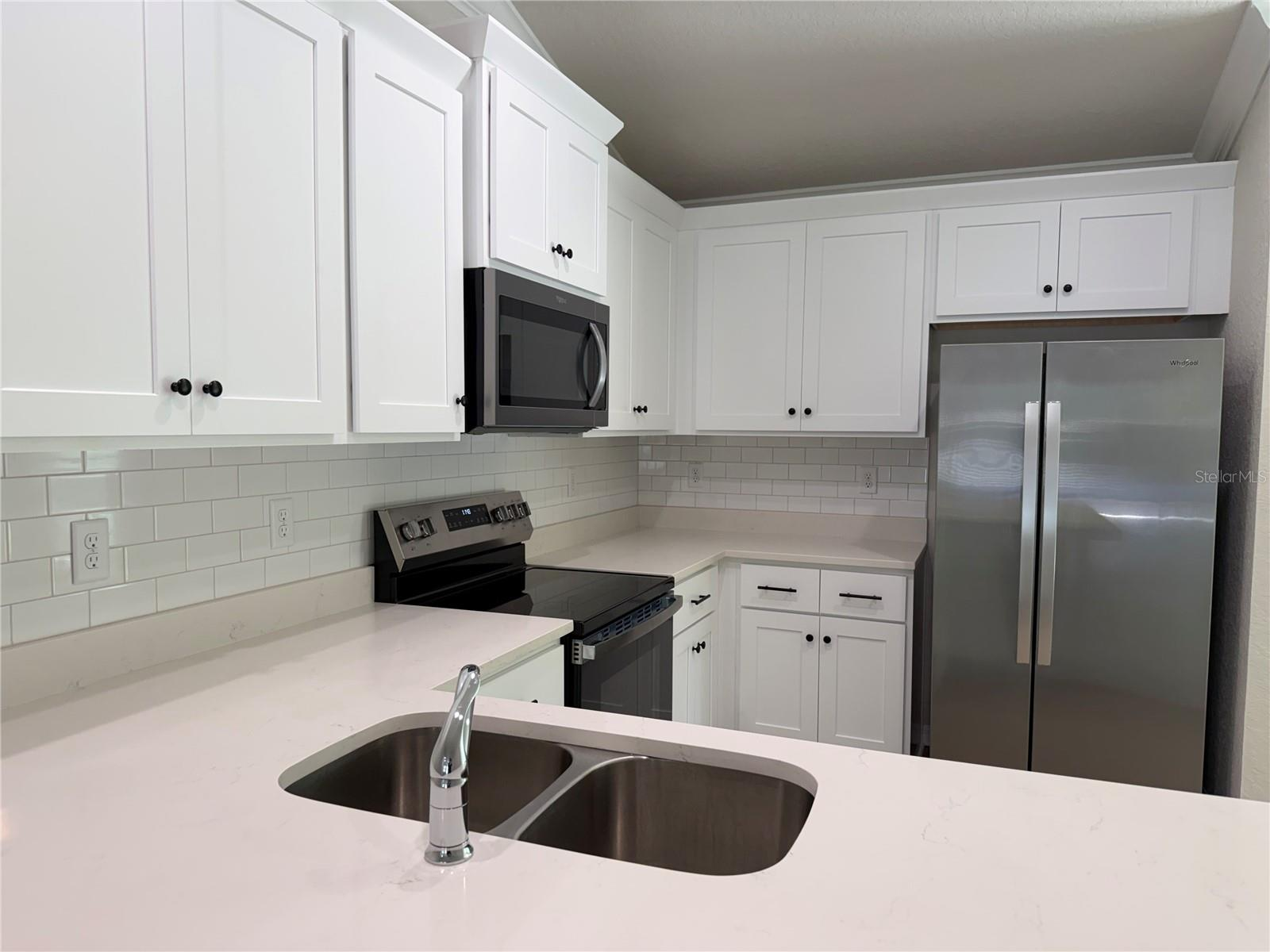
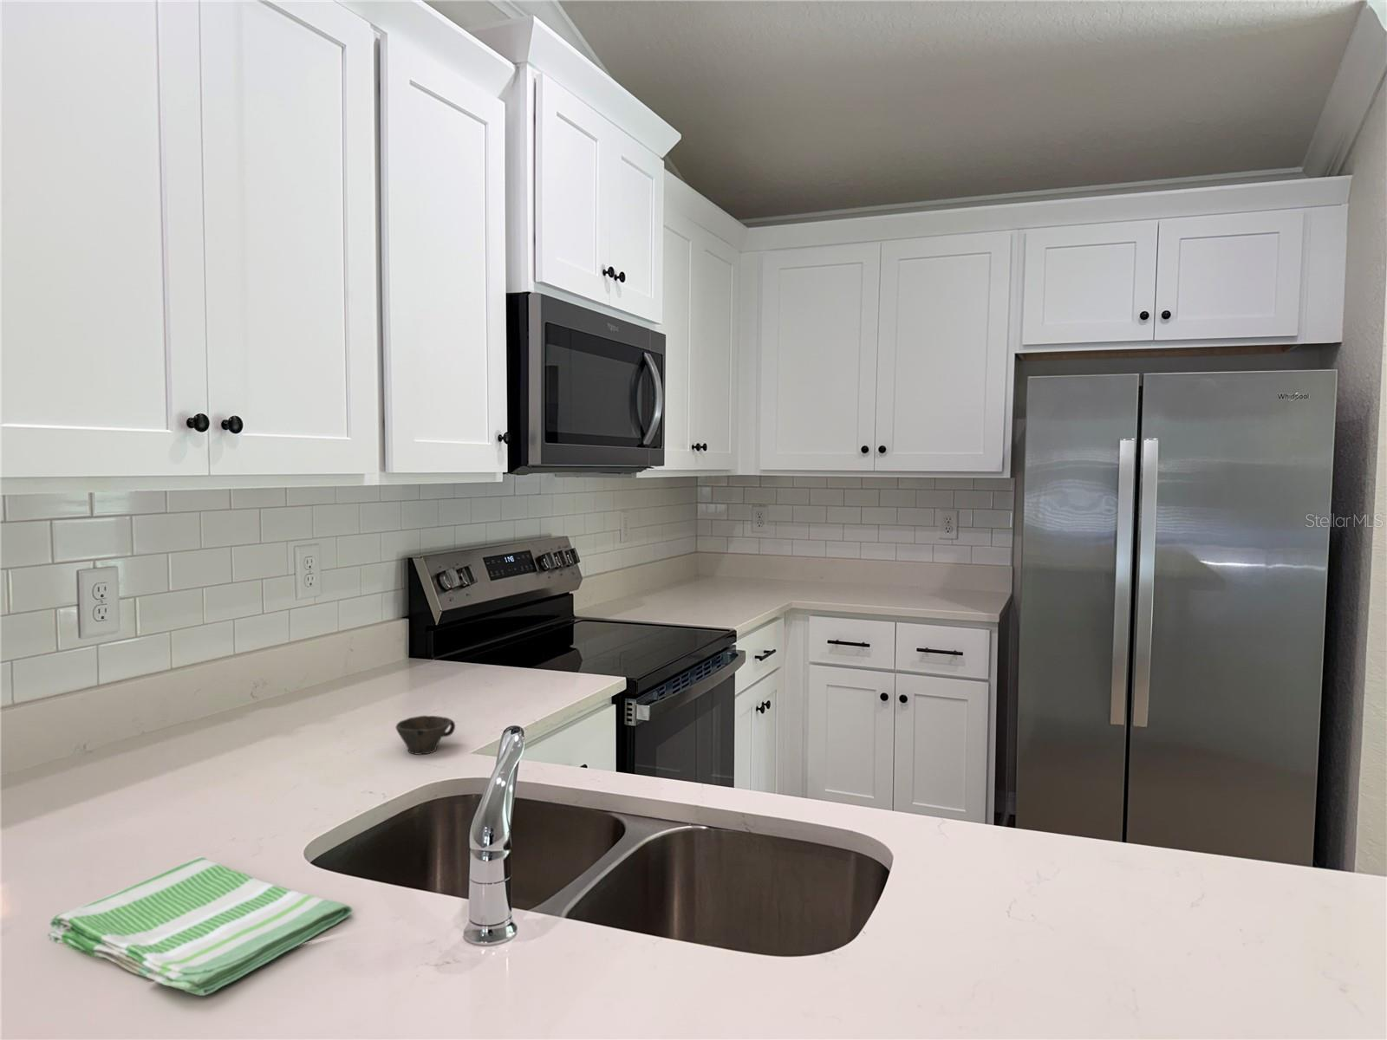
+ cup [394,716,457,756]
+ dish towel [47,855,354,996]
